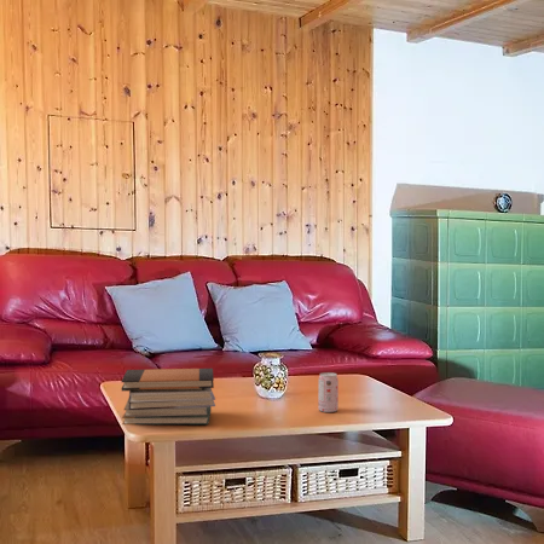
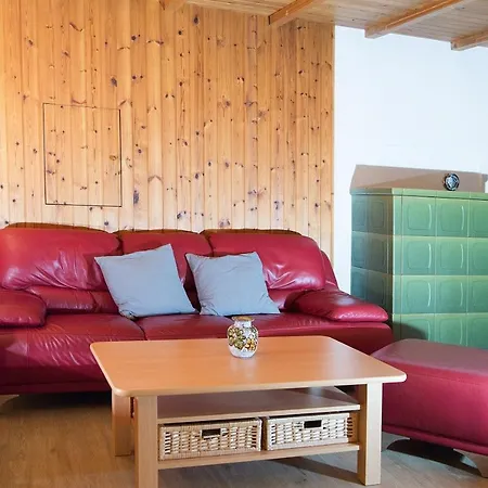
- book stack [121,368,216,426]
- beverage can [317,371,340,413]
